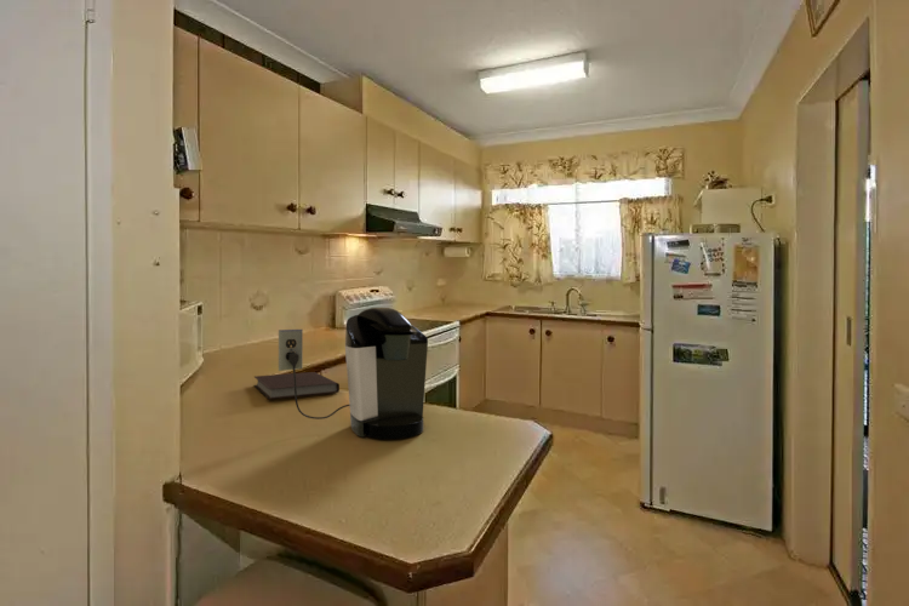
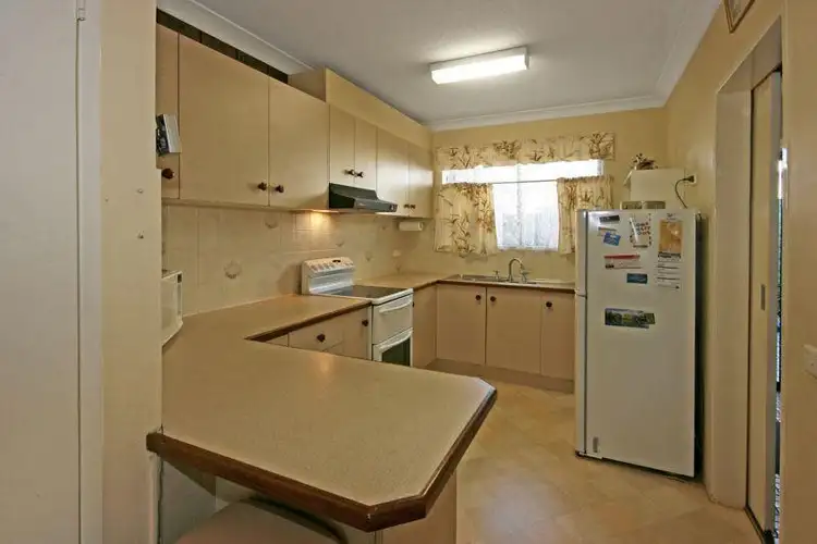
- notebook [253,371,341,401]
- coffee maker [278,307,429,440]
